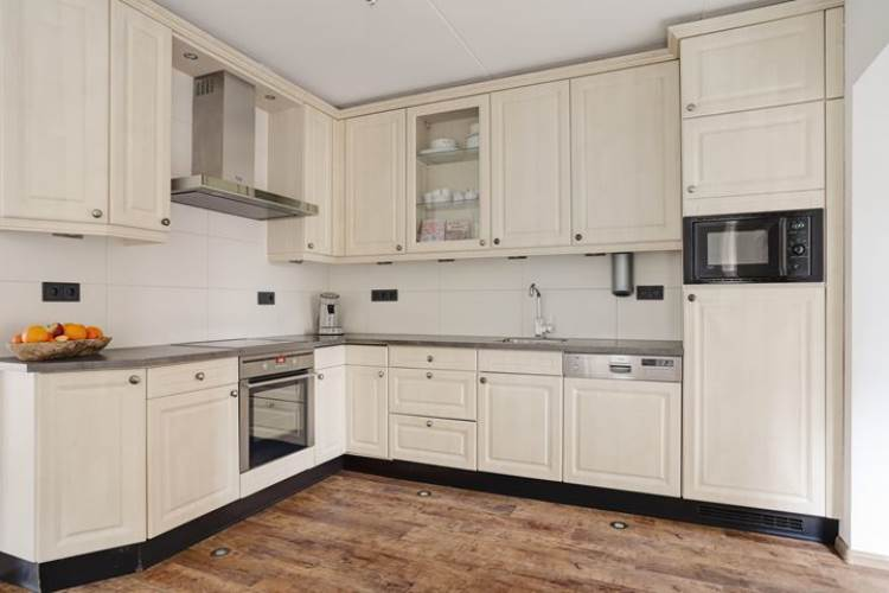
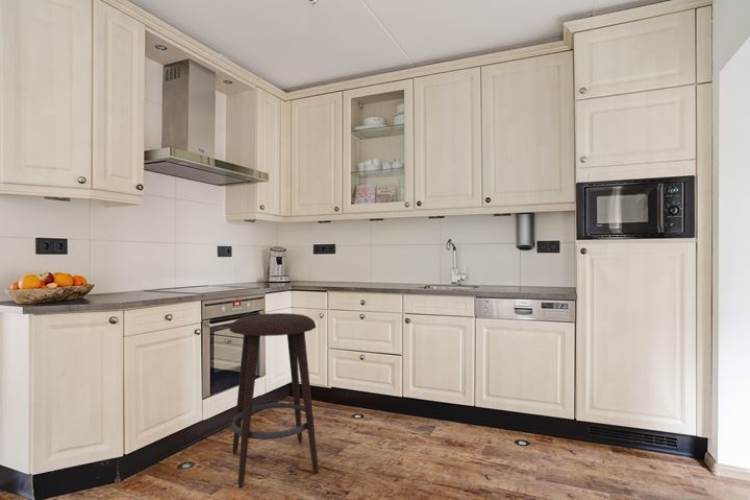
+ stool [228,312,319,489]
